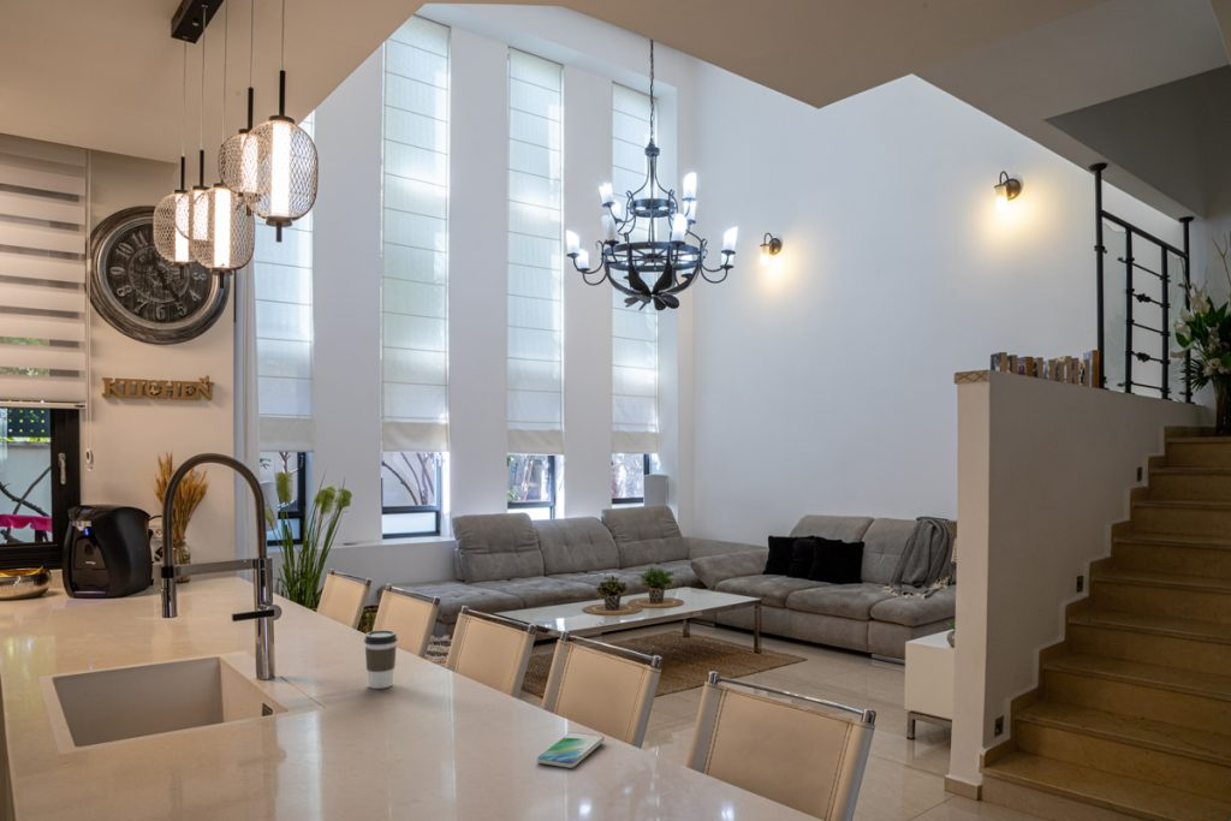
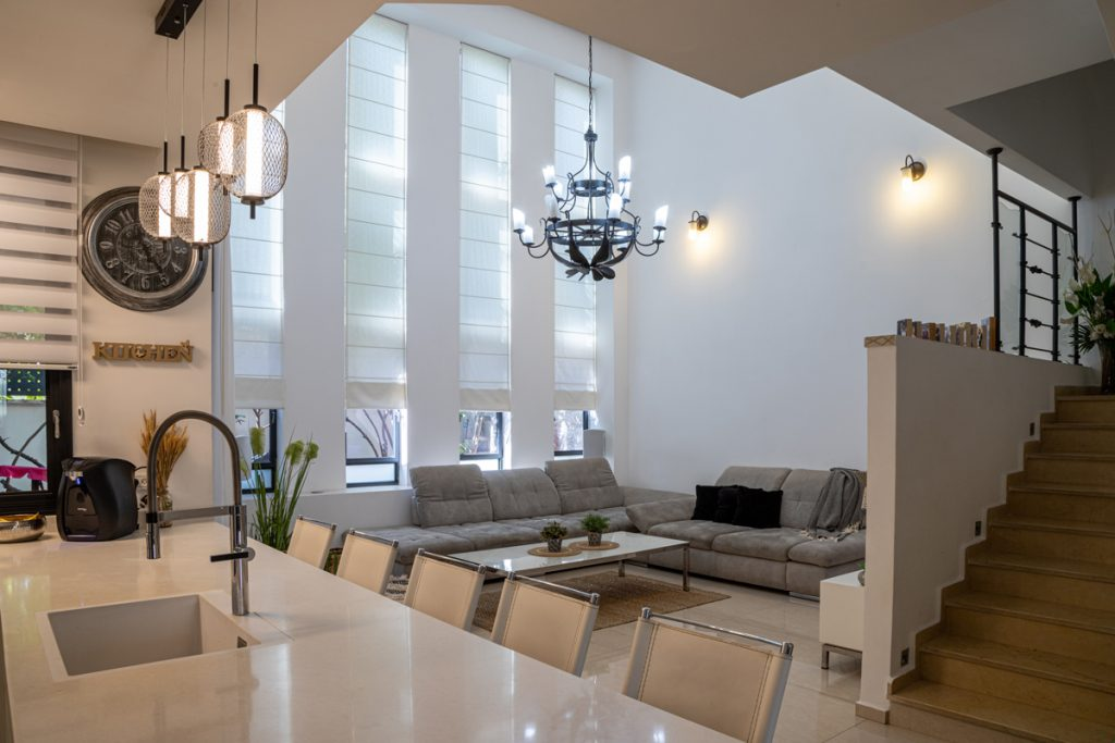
- smartphone [535,731,606,769]
- coffee cup [363,629,398,690]
